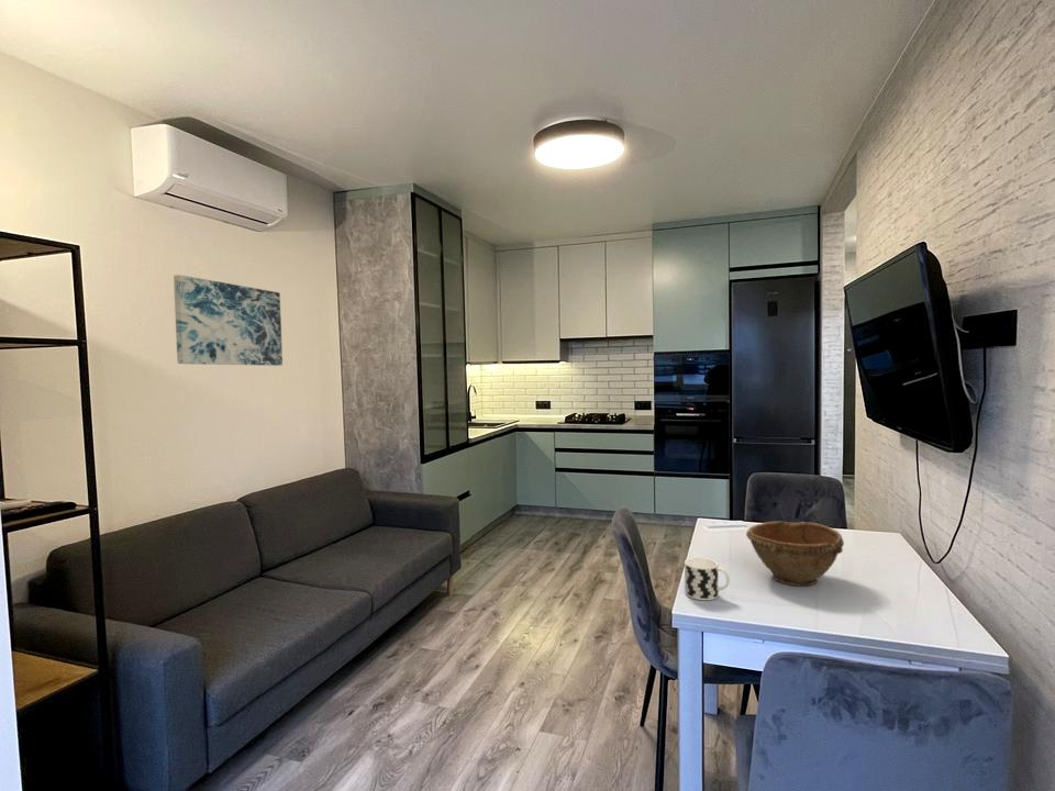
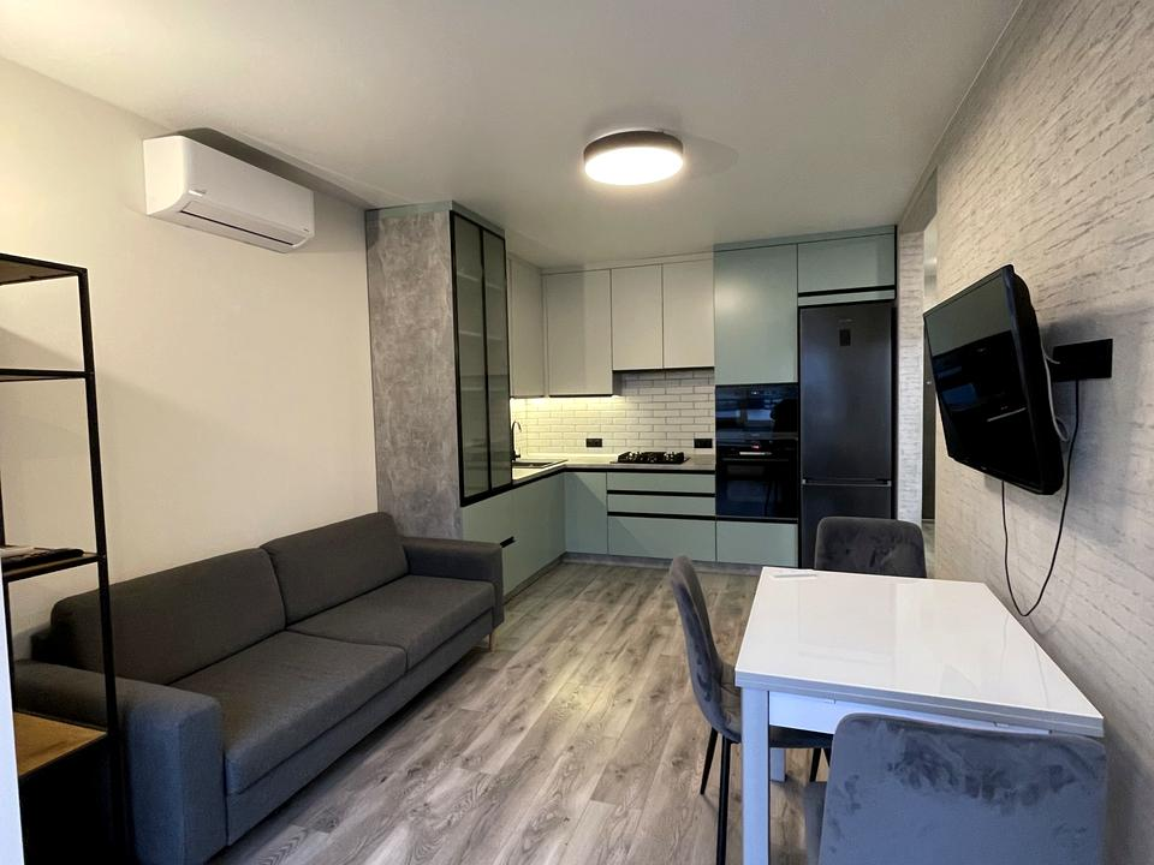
- cup [684,557,731,601]
- wall art [173,274,284,367]
- bowl [745,521,845,587]
